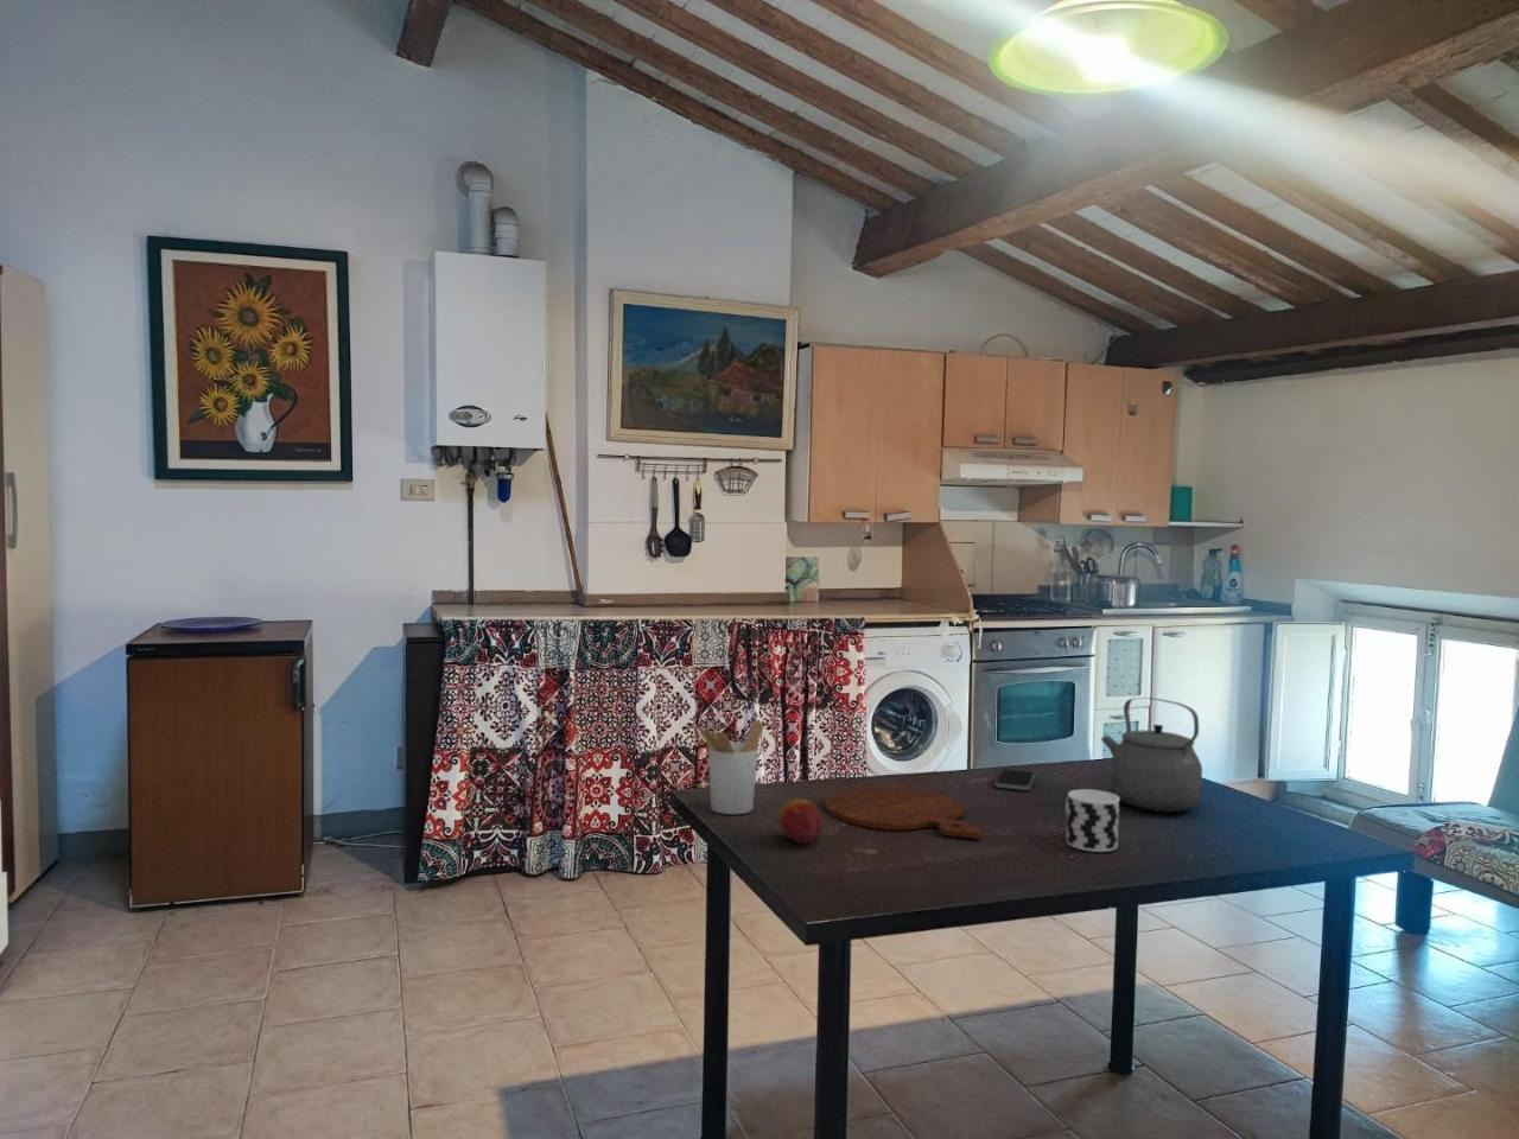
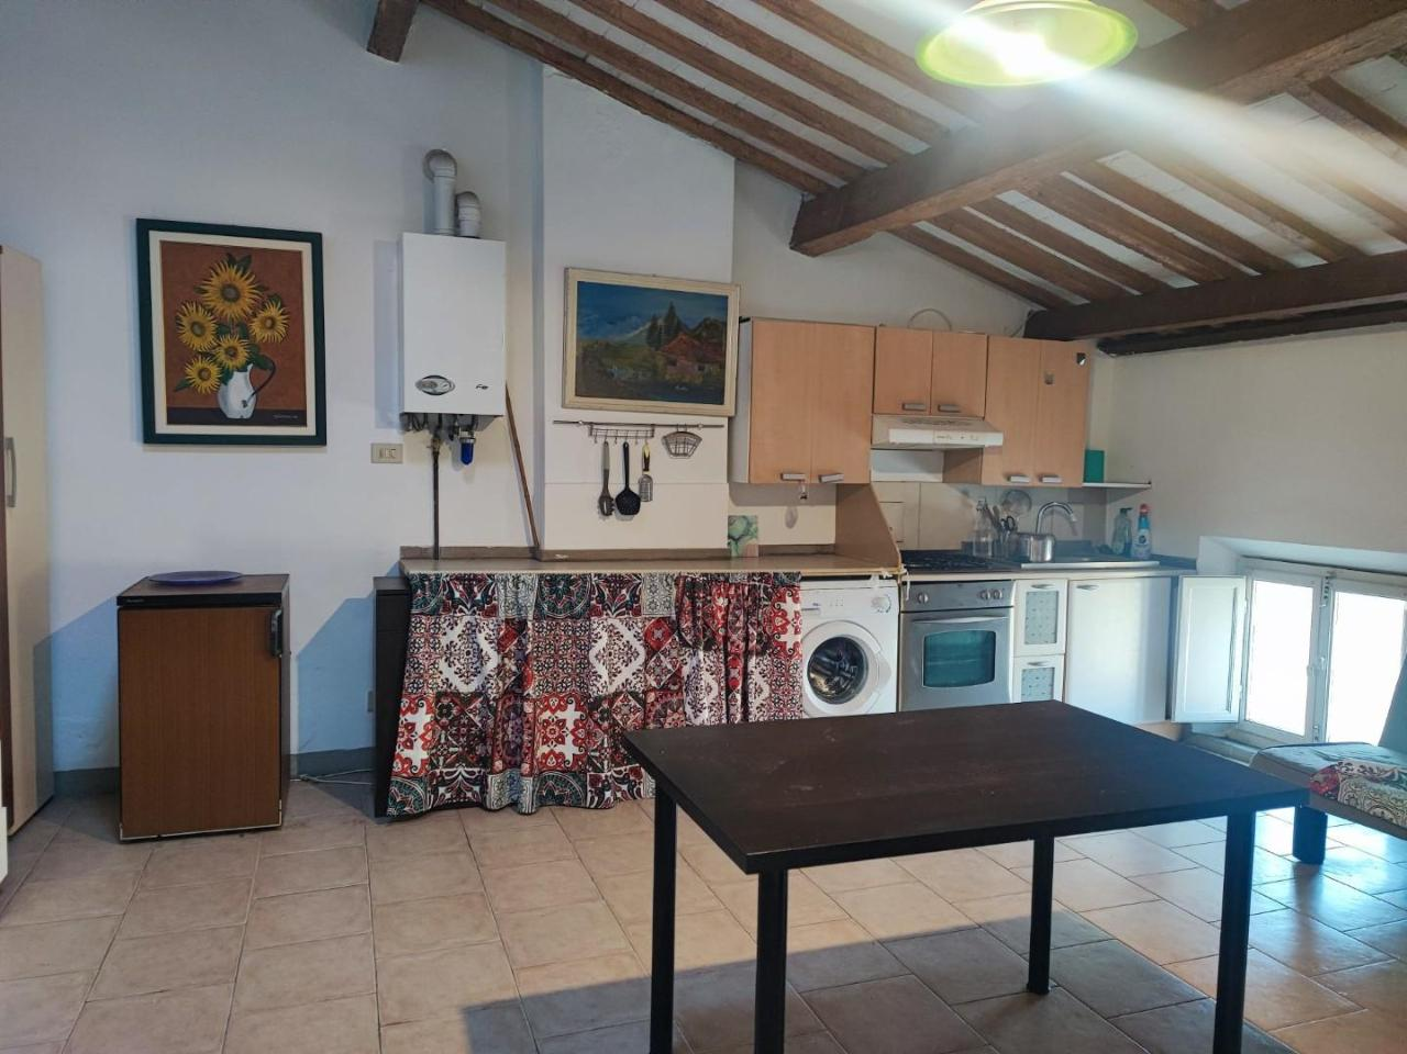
- cutting board [823,785,983,840]
- smartphone [993,768,1036,791]
- tea kettle [1100,696,1203,812]
- utensil holder [696,720,765,815]
- fruit [777,797,823,845]
- cup [1064,787,1121,853]
